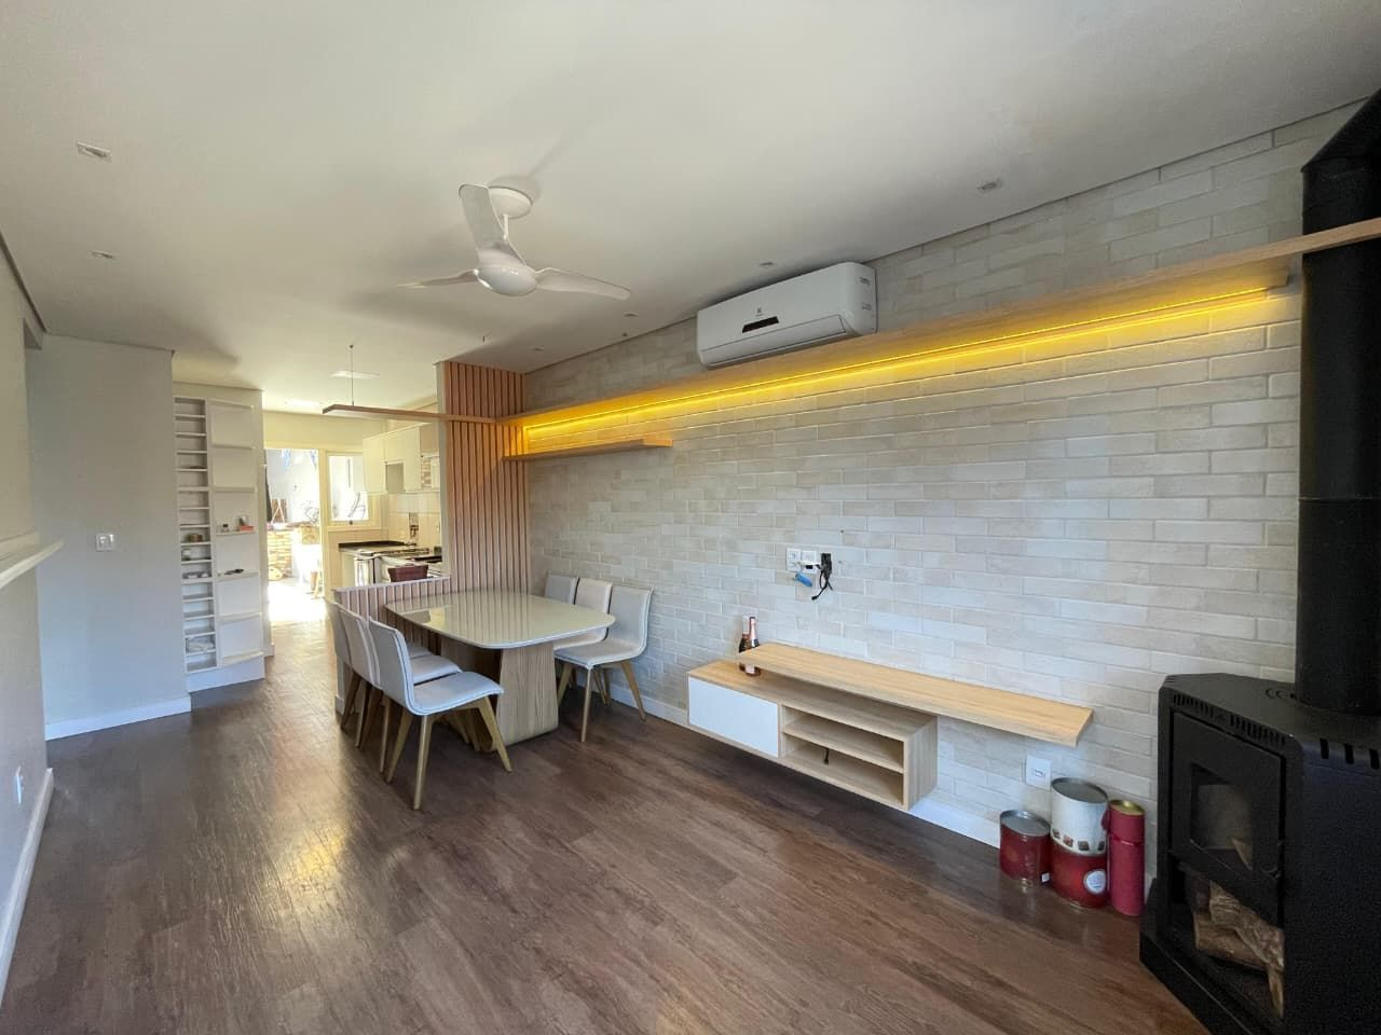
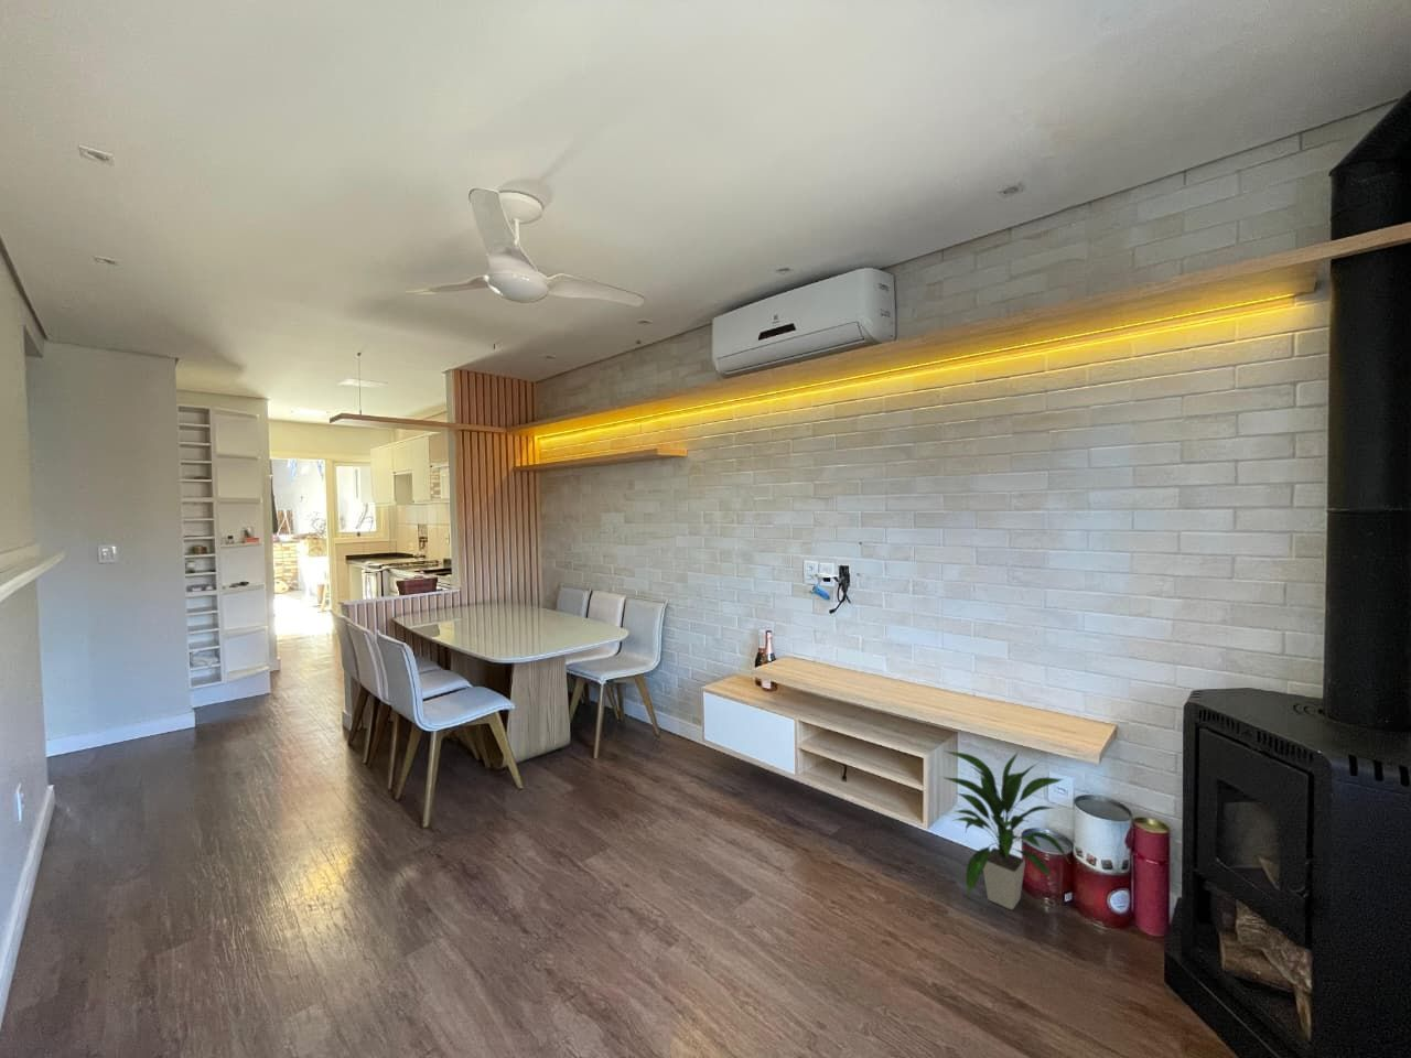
+ indoor plant [941,749,1072,910]
